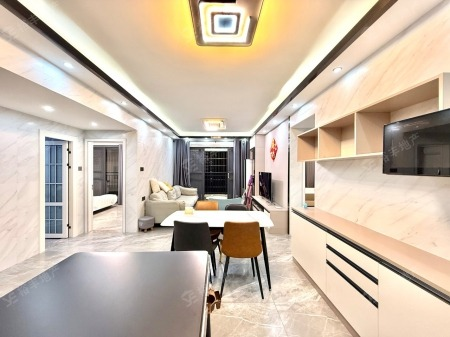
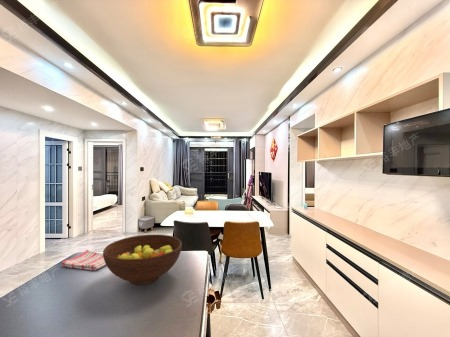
+ fruit bowl [102,234,183,286]
+ dish towel [61,249,107,271]
